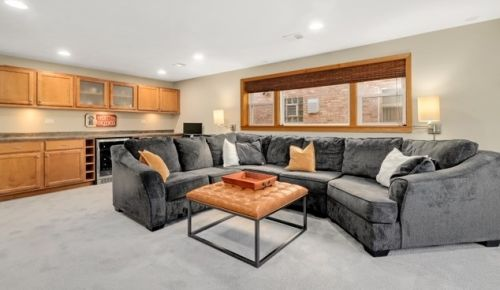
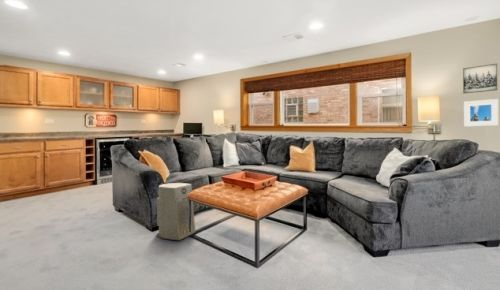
+ fan [156,182,196,241]
+ wall art [462,63,498,95]
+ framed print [463,98,499,128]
